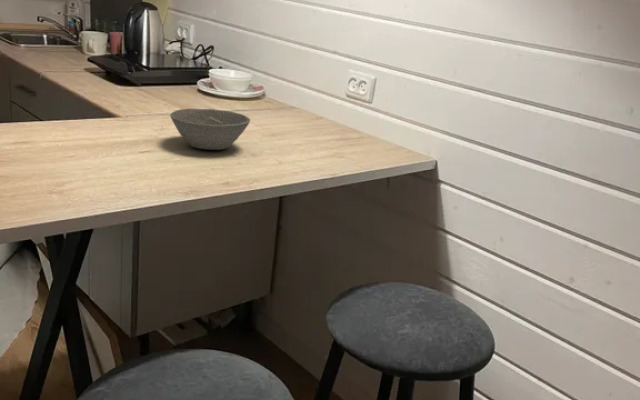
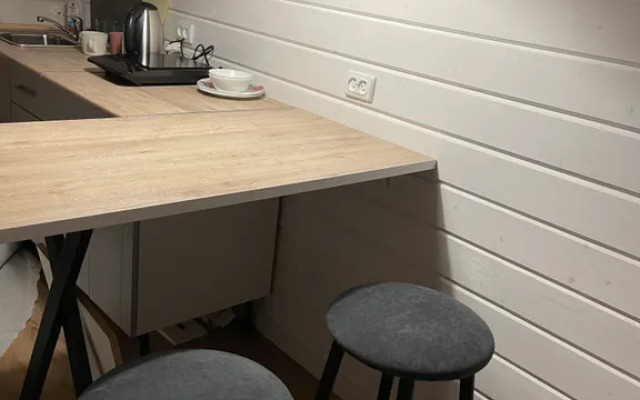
- bowl [169,108,251,151]
